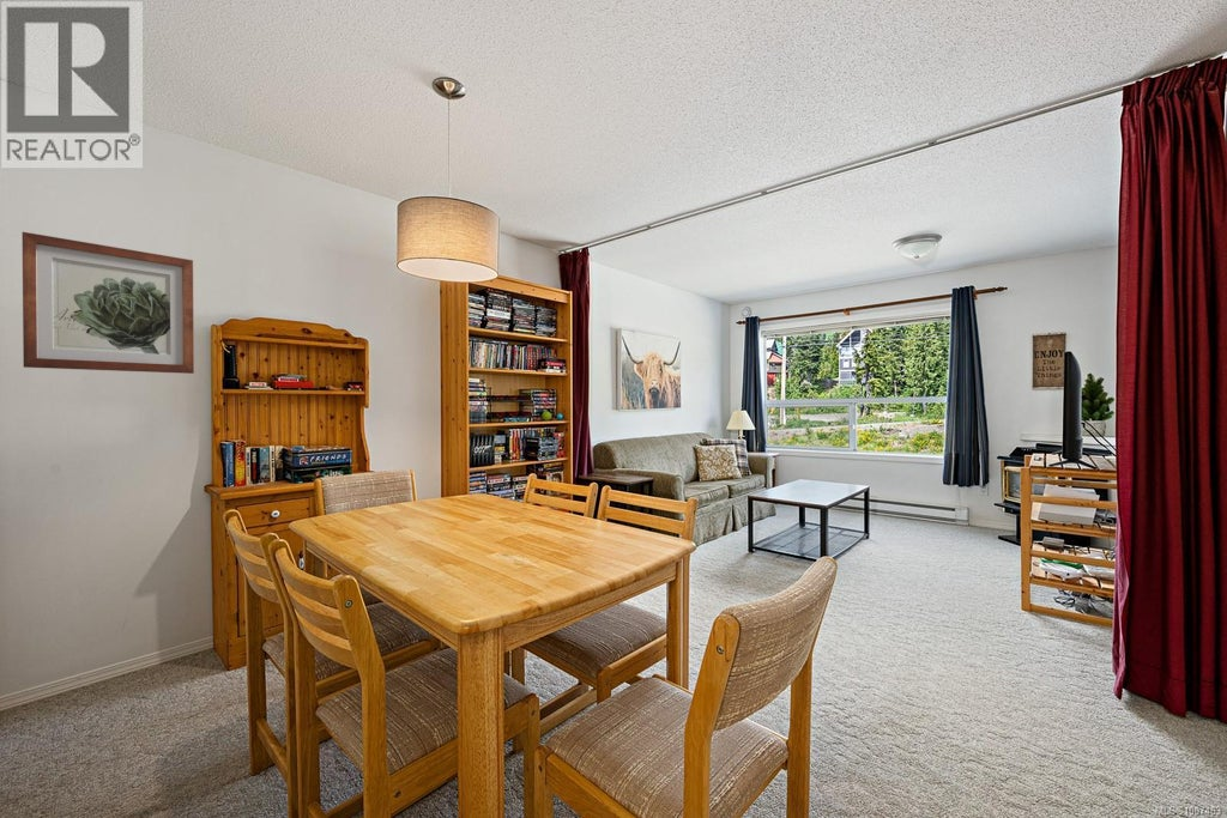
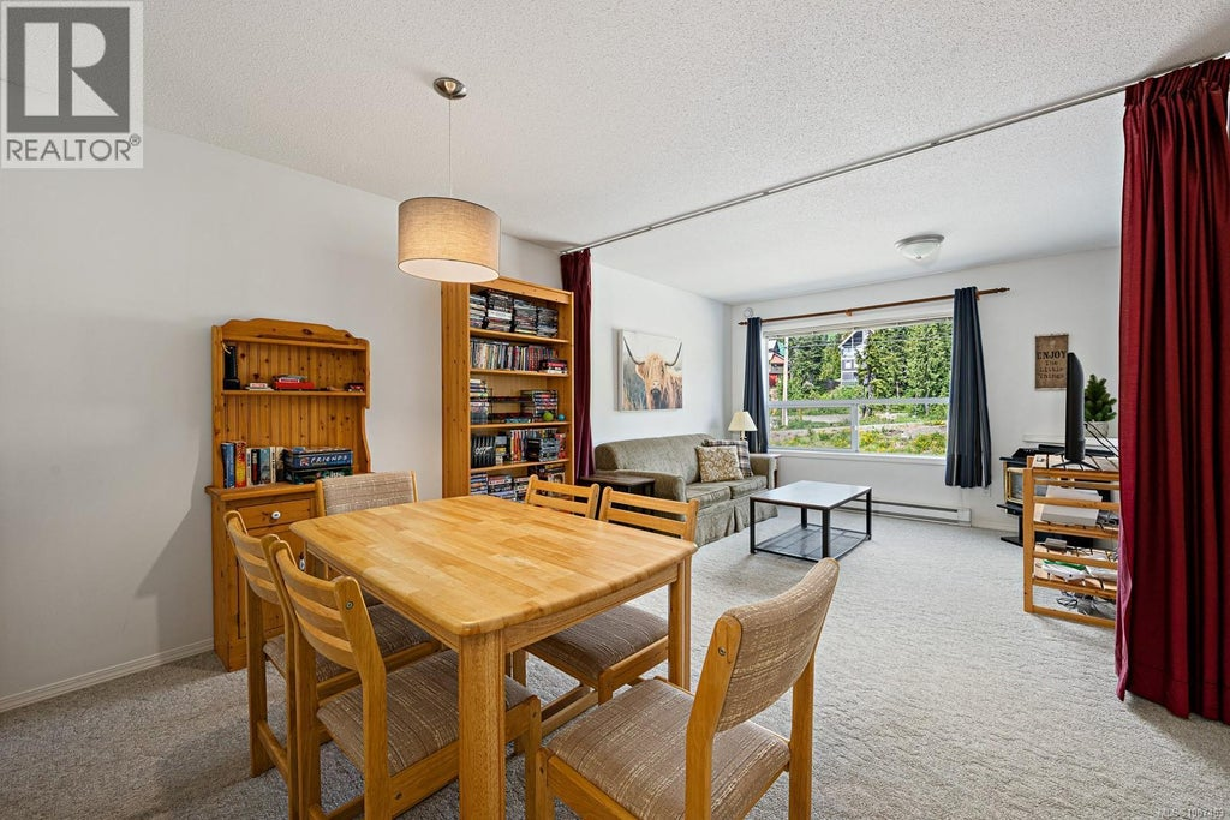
- wall art [22,231,195,375]
